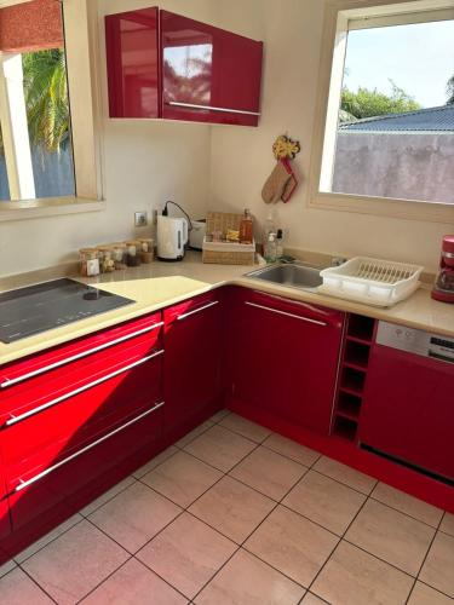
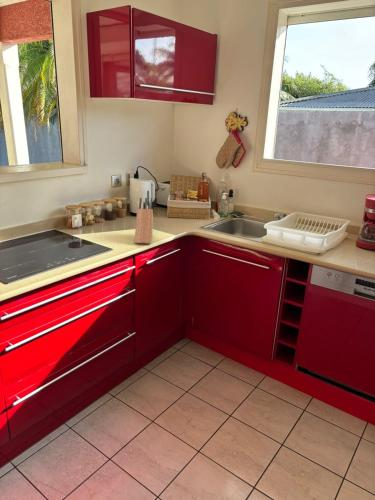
+ knife block [133,197,154,245]
